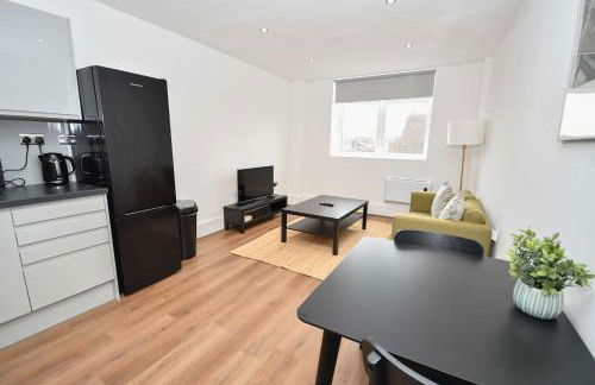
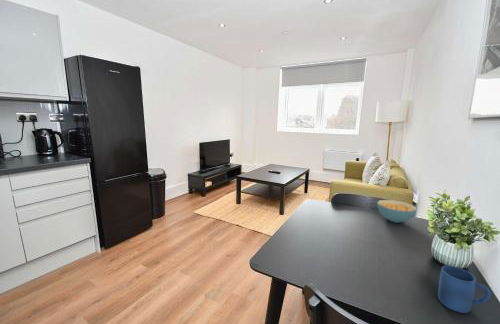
+ mug [437,265,492,314]
+ cereal bowl [376,199,418,224]
